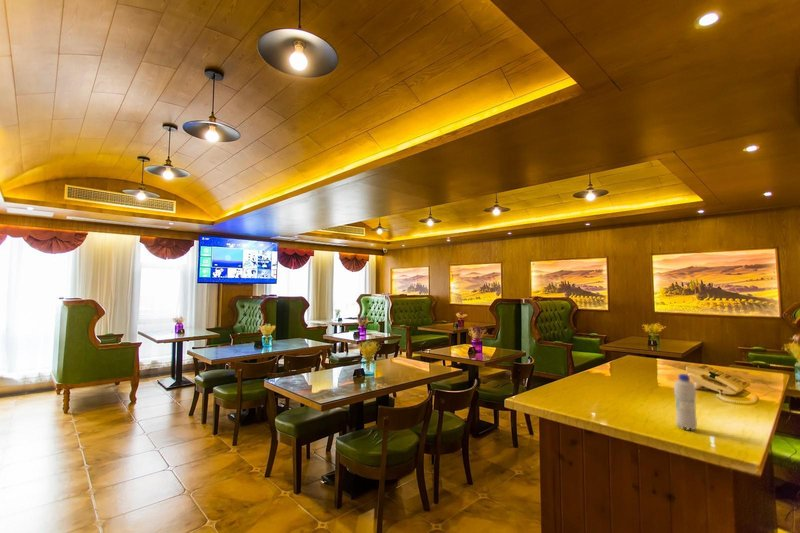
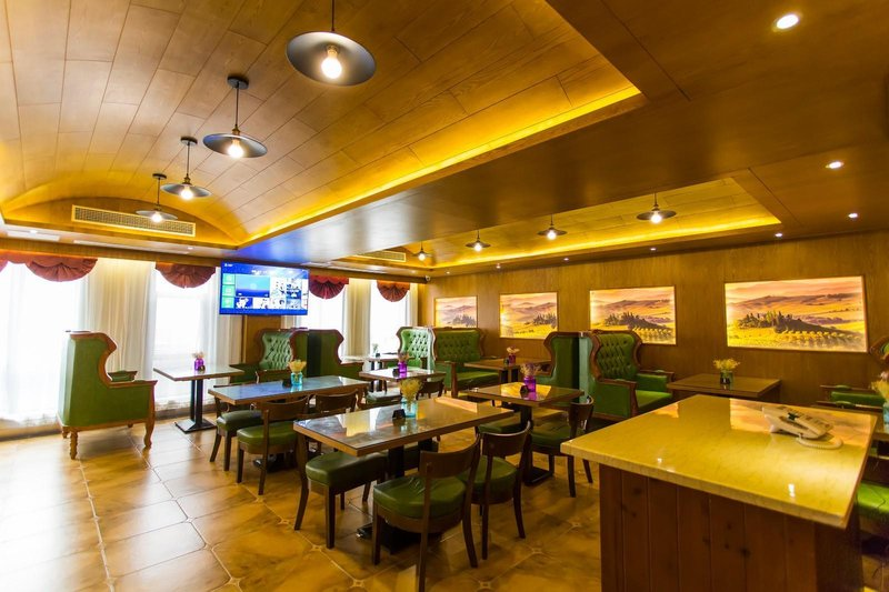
- bottle [673,373,698,431]
